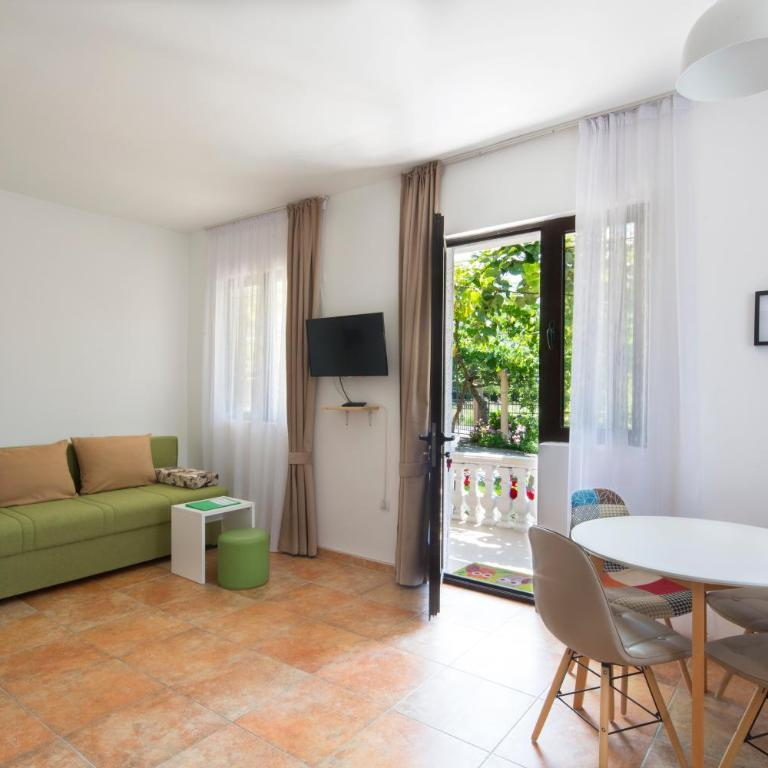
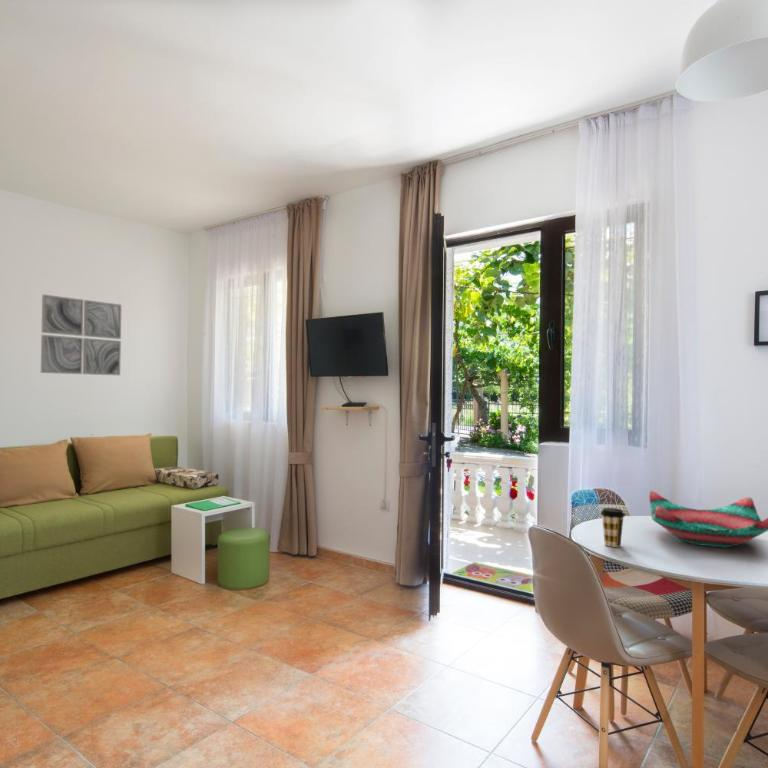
+ decorative bowl [648,490,768,549]
+ wall art [40,294,122,376]
+ coffee cup [600,507,626,548]
